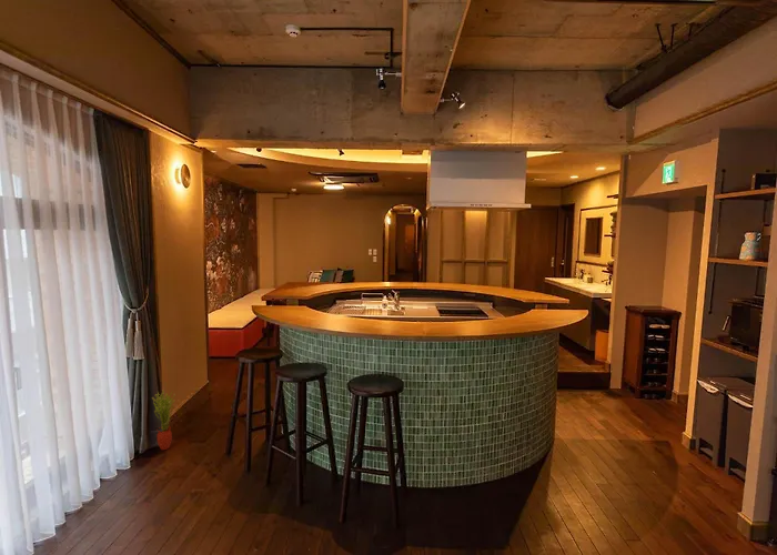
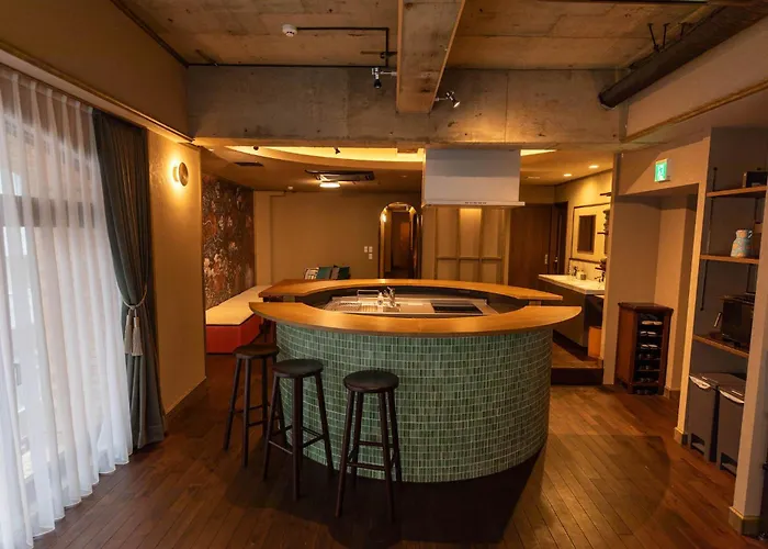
- potted plant [151,390,176,451]
